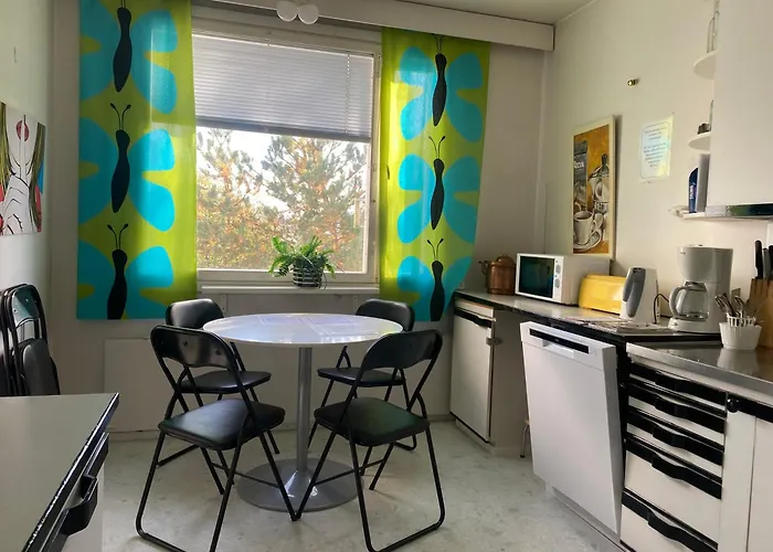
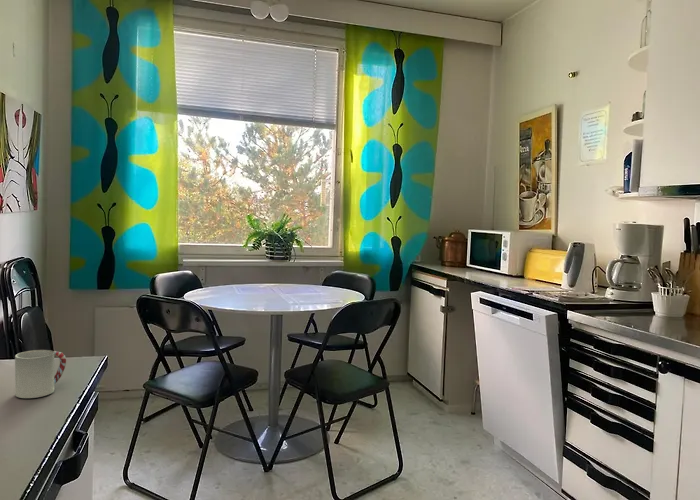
+ cup [14,349,67,399]
